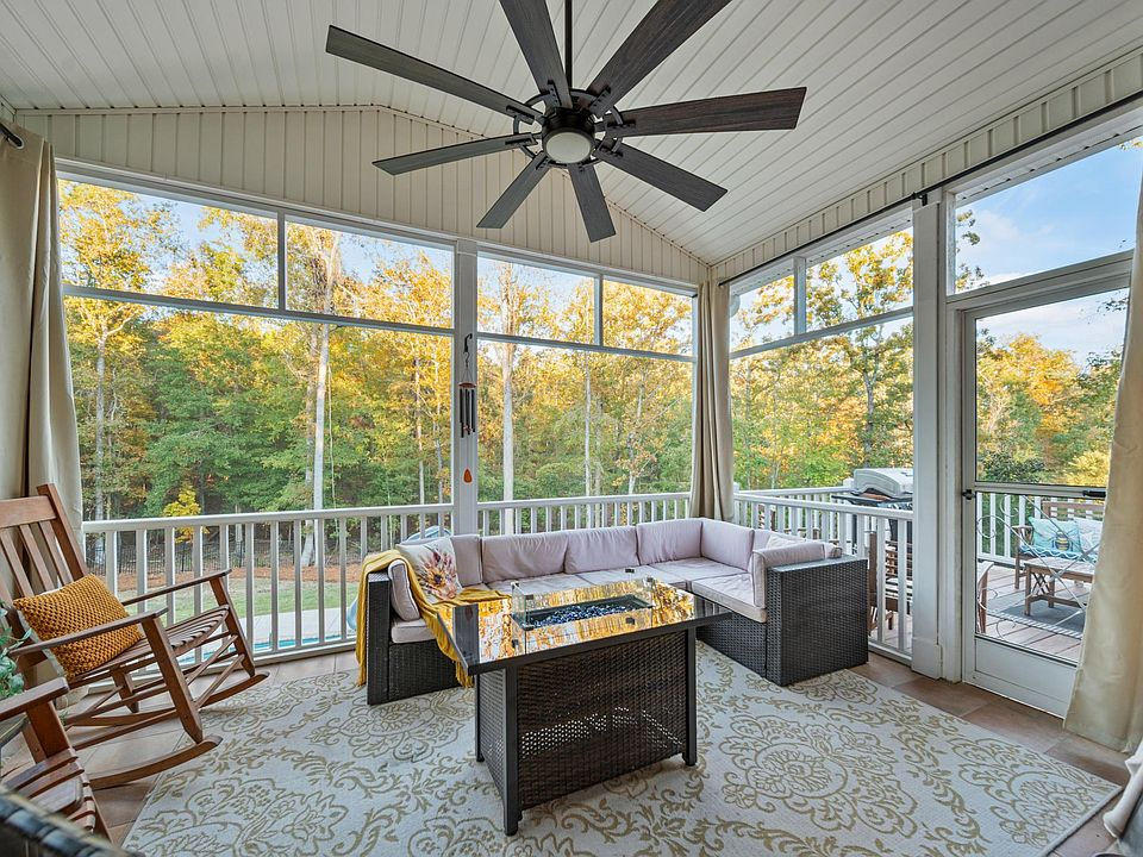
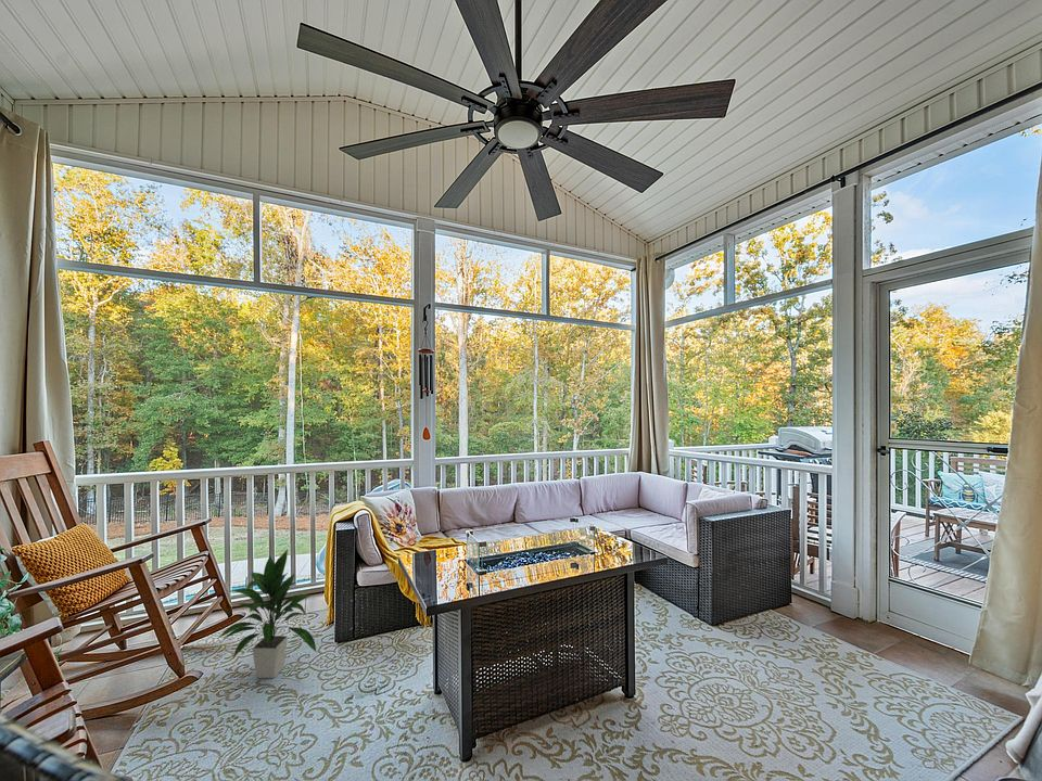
+ indoor plant [217,548,318,679]
